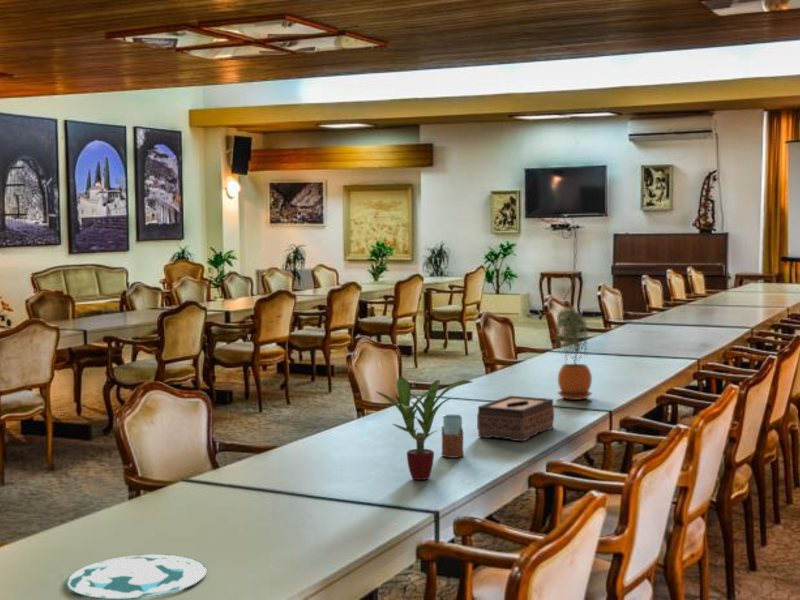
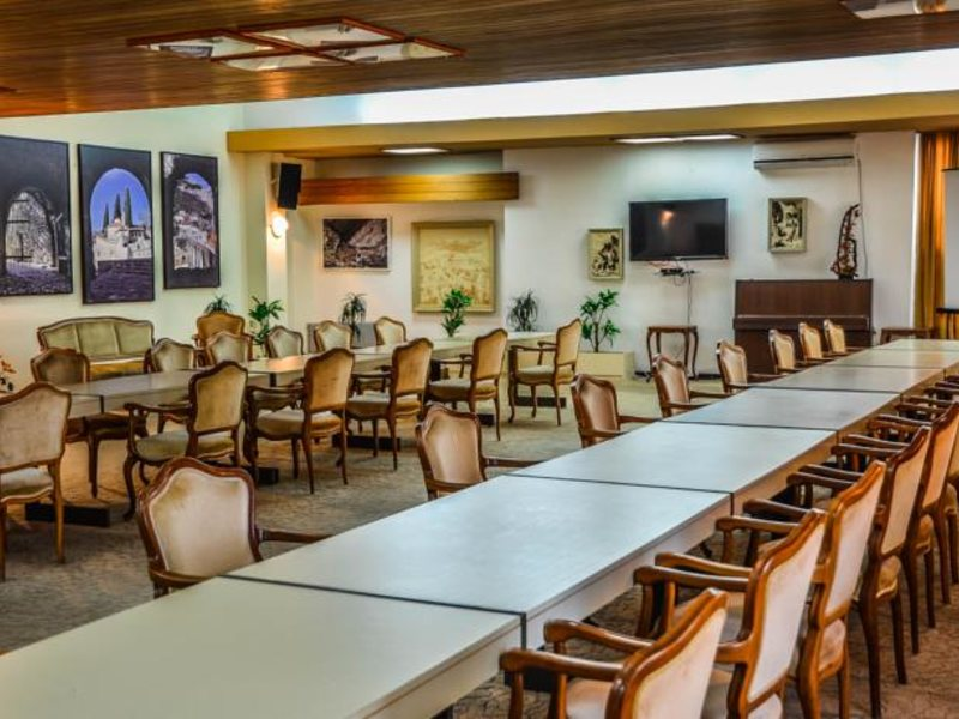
- plate [65,553,208,600]
- potted plant [376,376,473,481]
- tissue box [476,395,555,442]
- drinking glass [440,414,465,459]
- potted plant [553,308,593,401]
